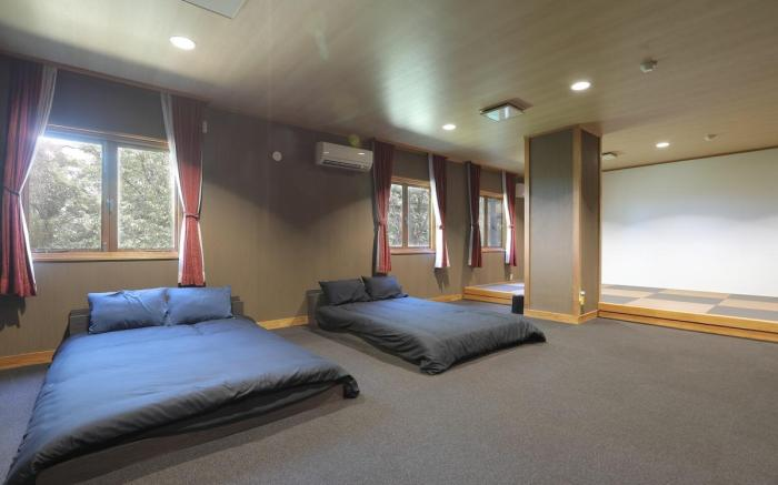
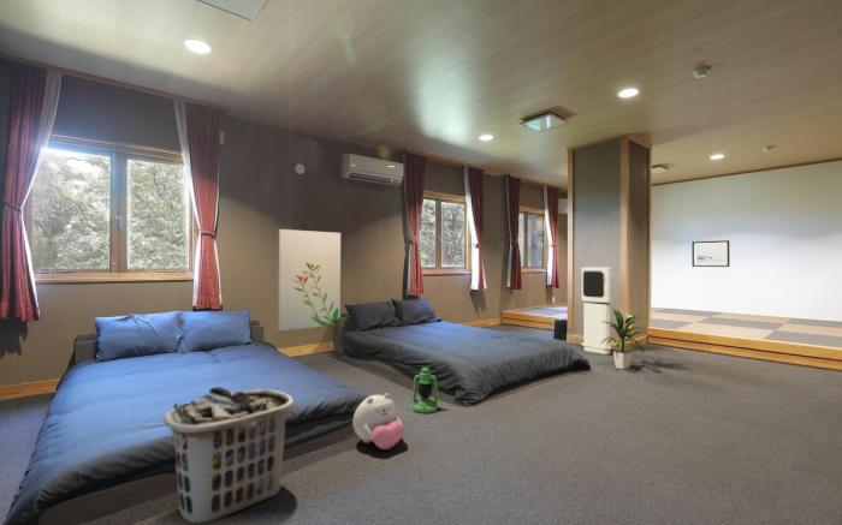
+ lantern [411,366,439,414]
+ wall art [277,228,342,332]
+ wall art [690,239,730,268]
+ clothes hamper [162,386,295,525]
+ air purifier [581,266,612,356]
+ indoor plant [599,308,646,370]
+ plush toy [351,392,405,451]
